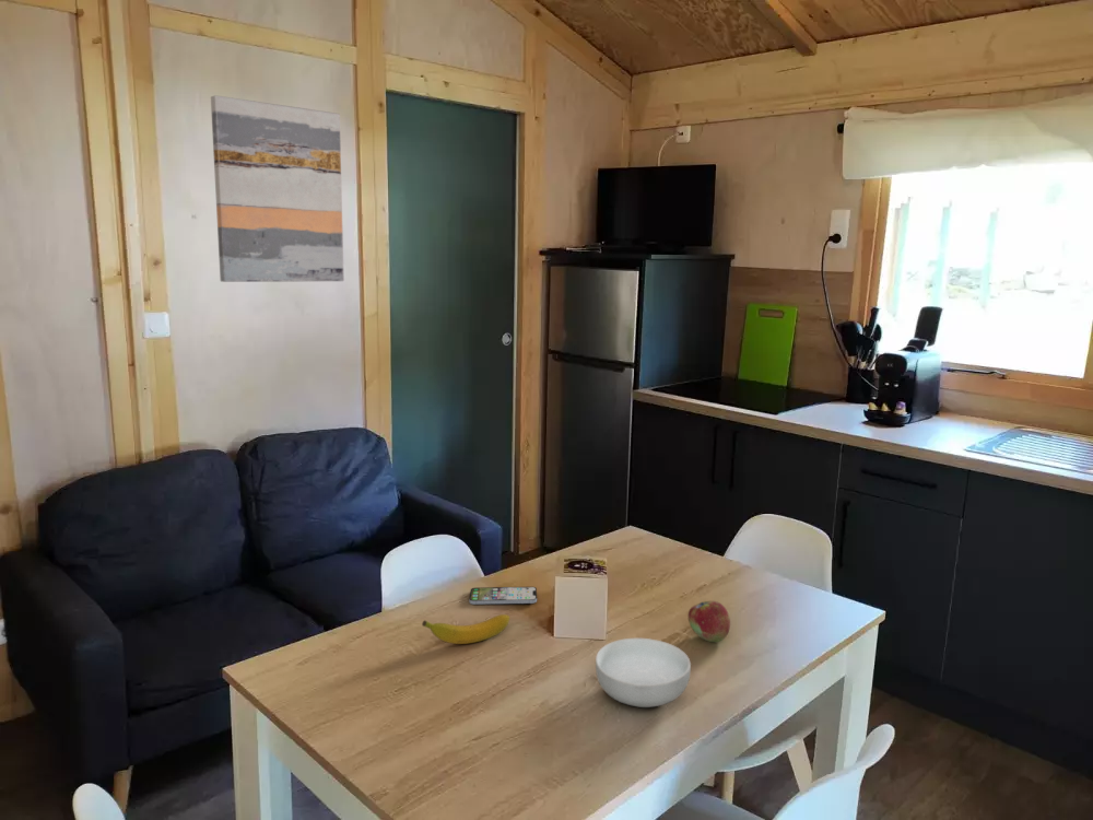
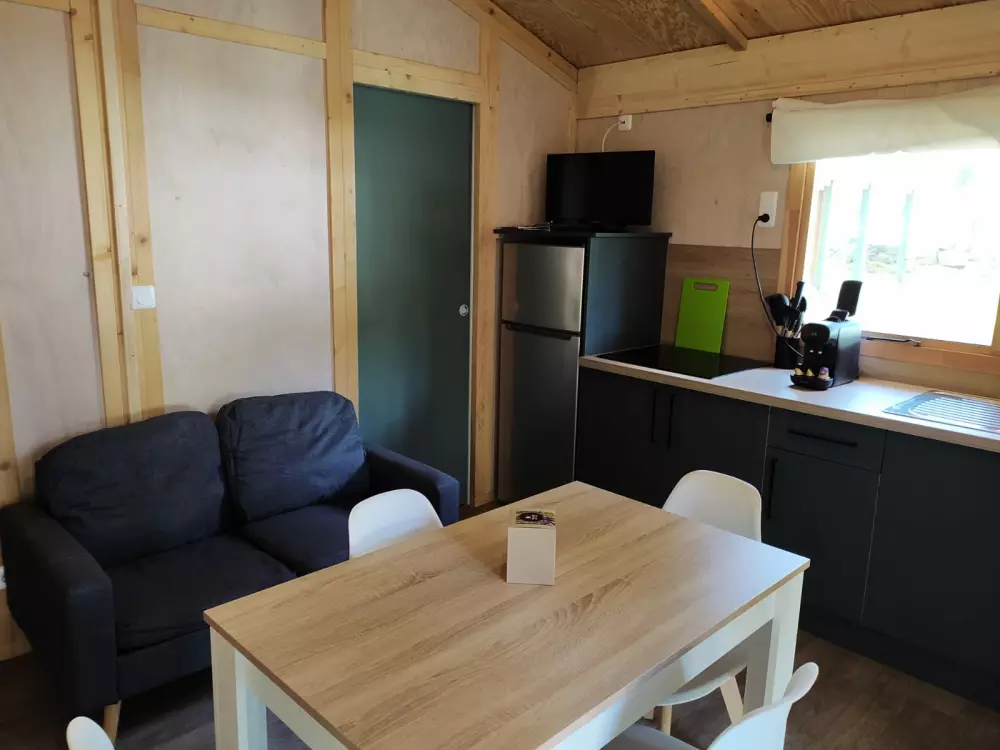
- banana [421,613,510,645]
- fruit [687,600,731,643]
- wall art [210,94,345,283]
- smartphone [468,586,538,606]
- cereal bowl [595,637,692,708]
